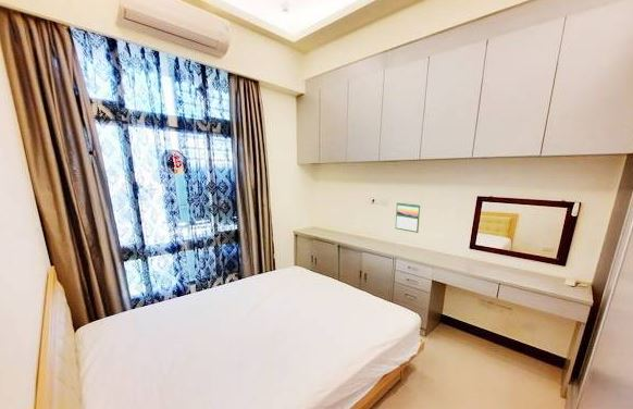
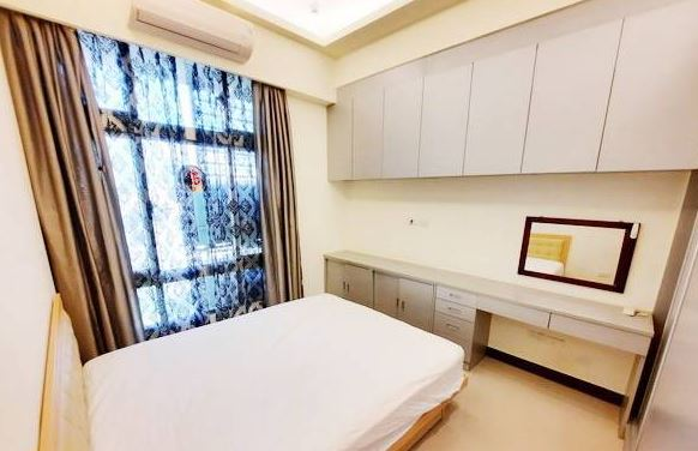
- calendar [395,201,421,234]
